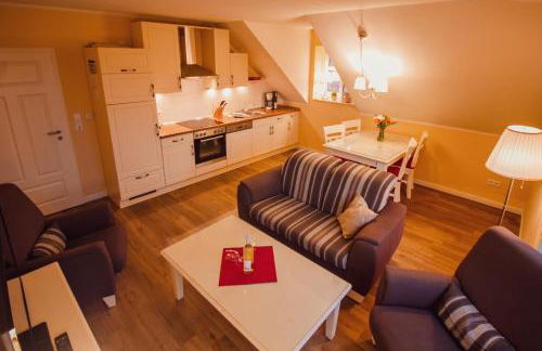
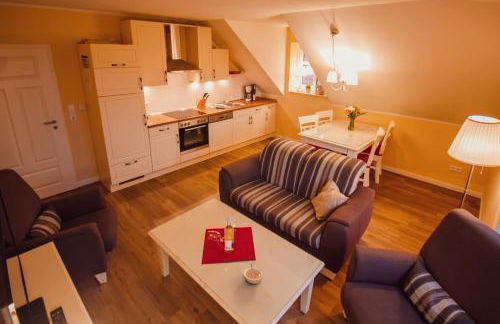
+ legume [243,263,264,285]
